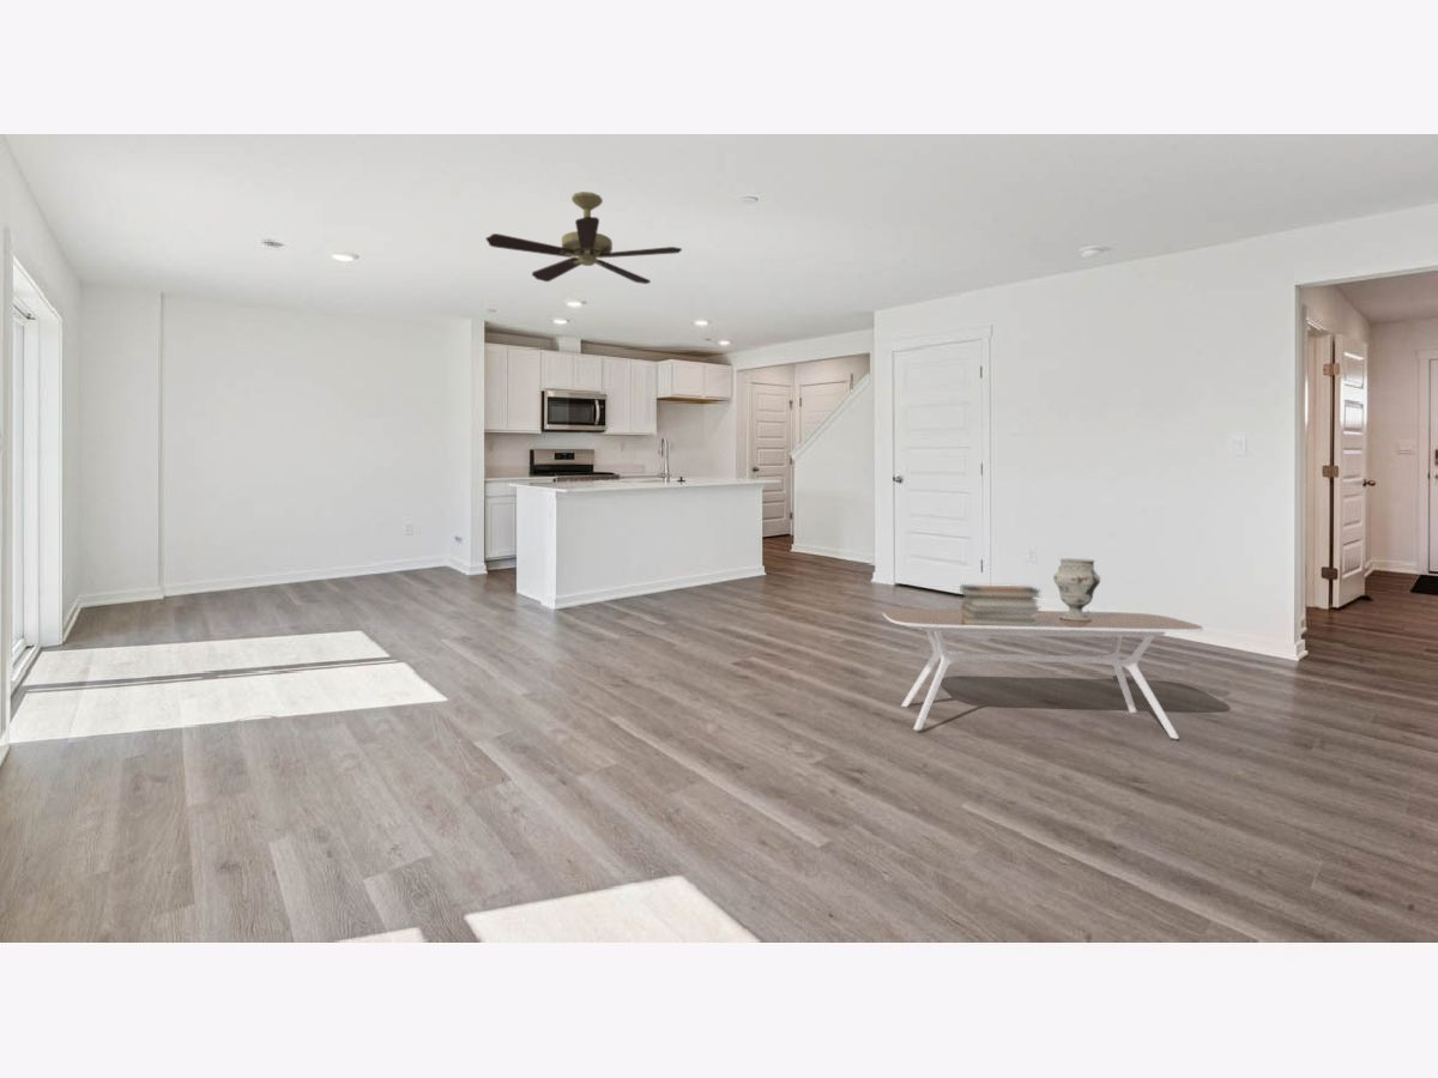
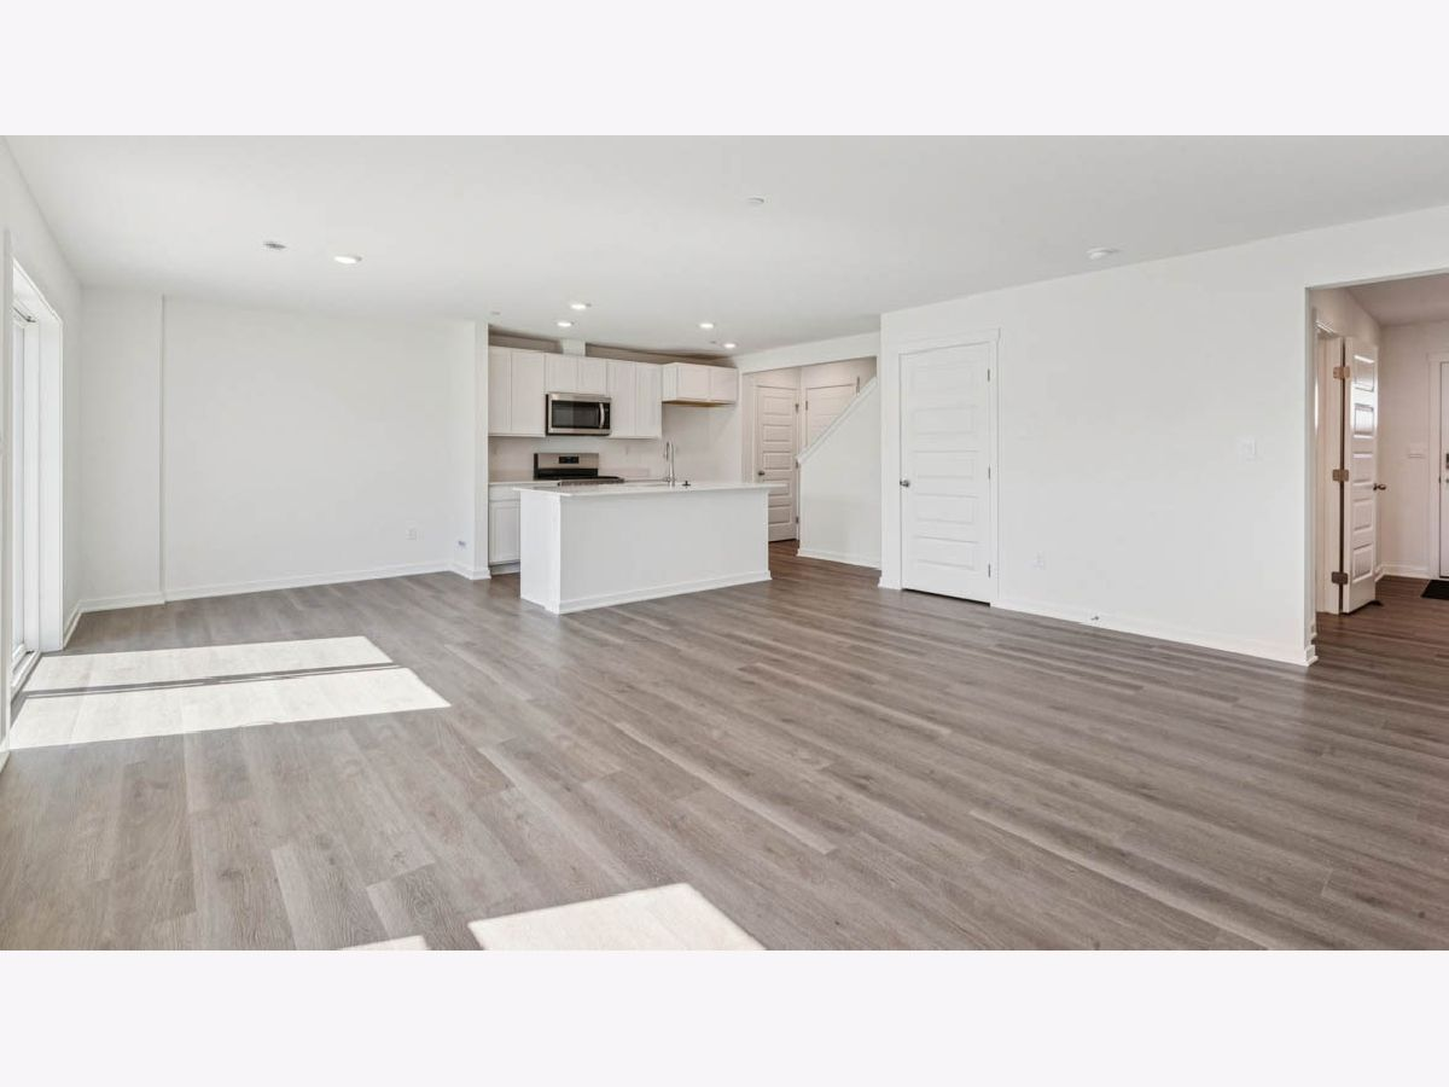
- book stack [960,583,1043,626]
- coffee table [882,607,1204,740]
- decorative vase [1052,557,1101,620]
- ceiling fan [485,190,683,285]
